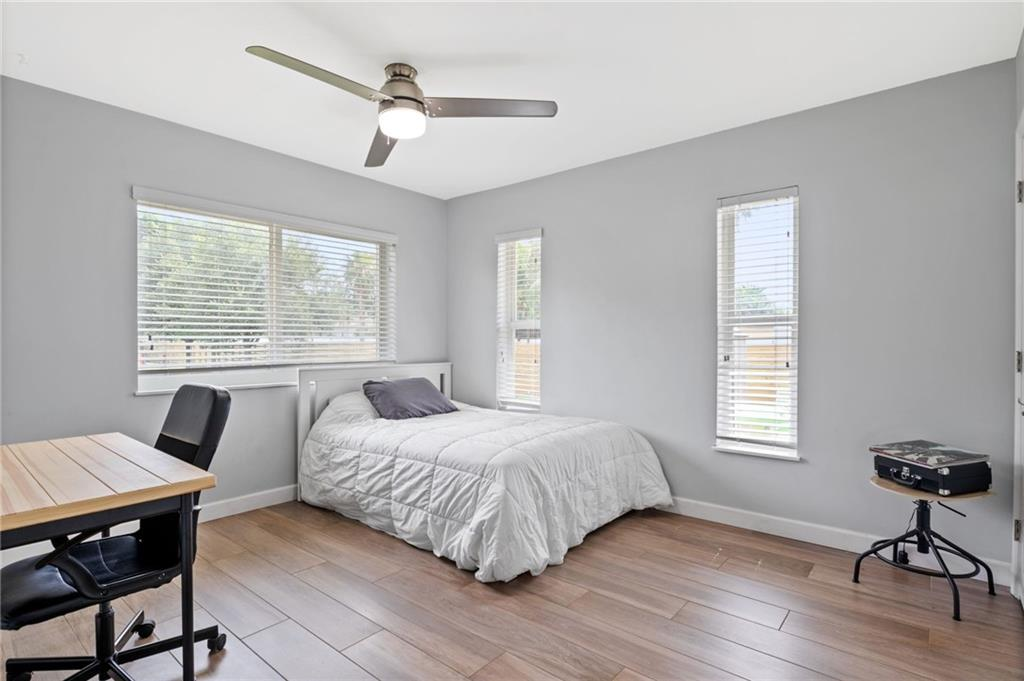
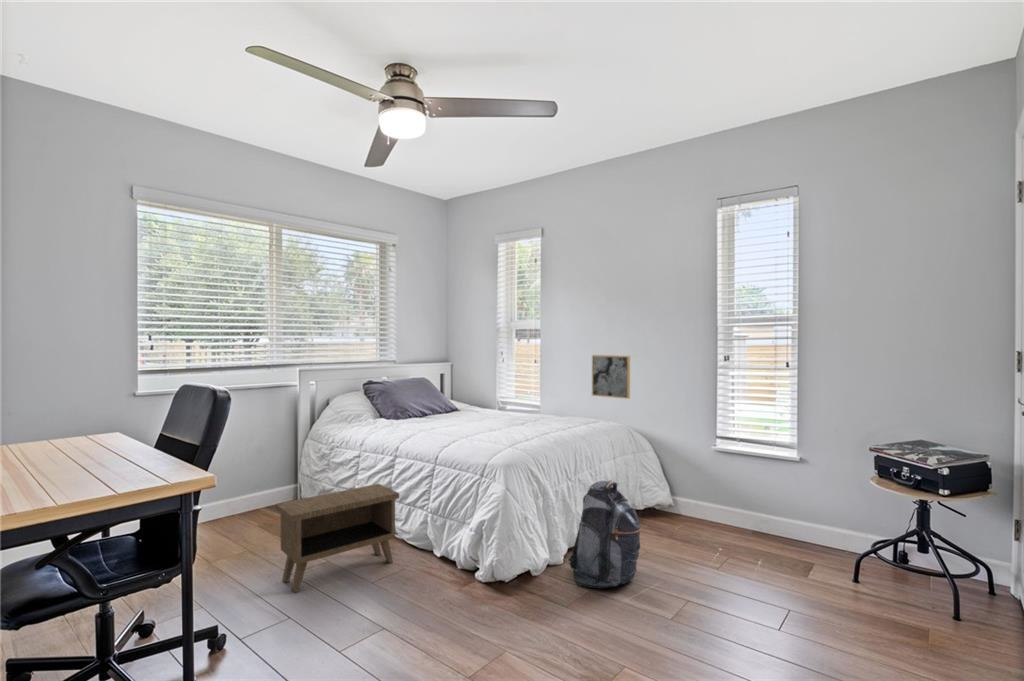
+ nightstand [274,483,400,593]
+ backpack [567,479,641,590]
+ wall art [591,354,631,400]
